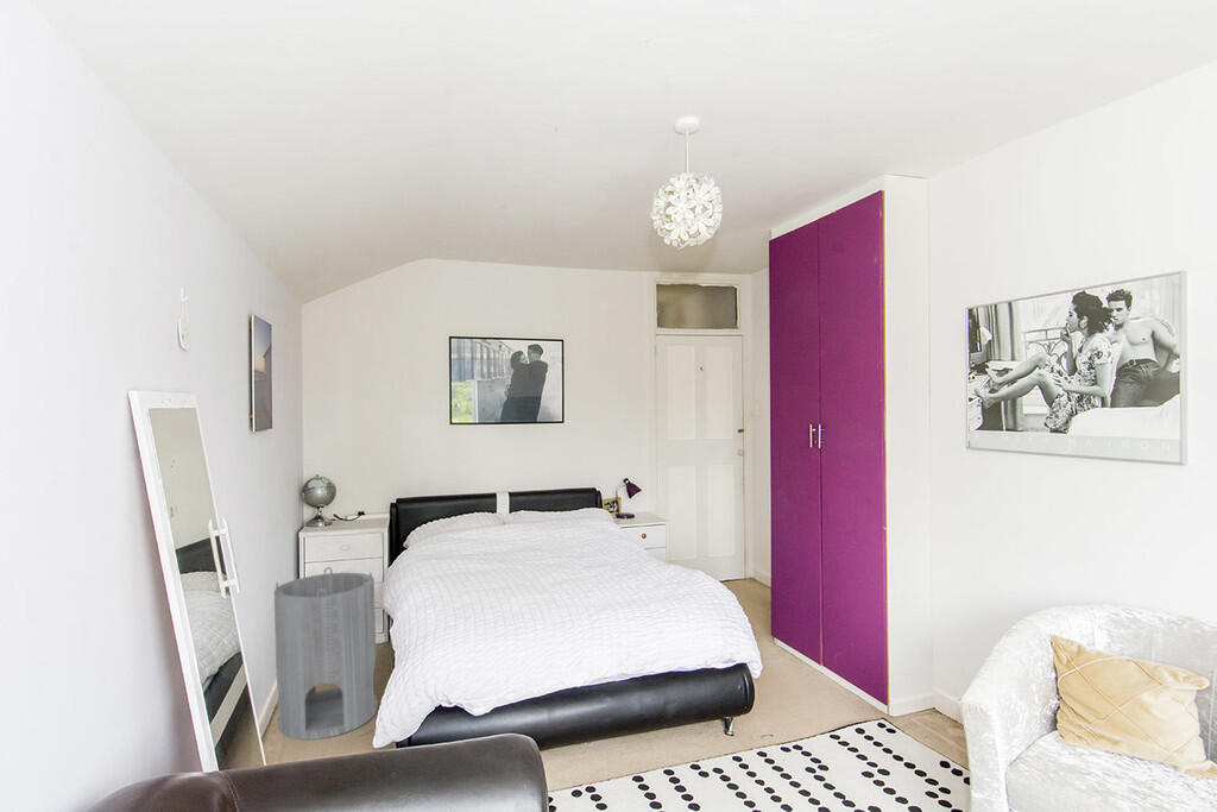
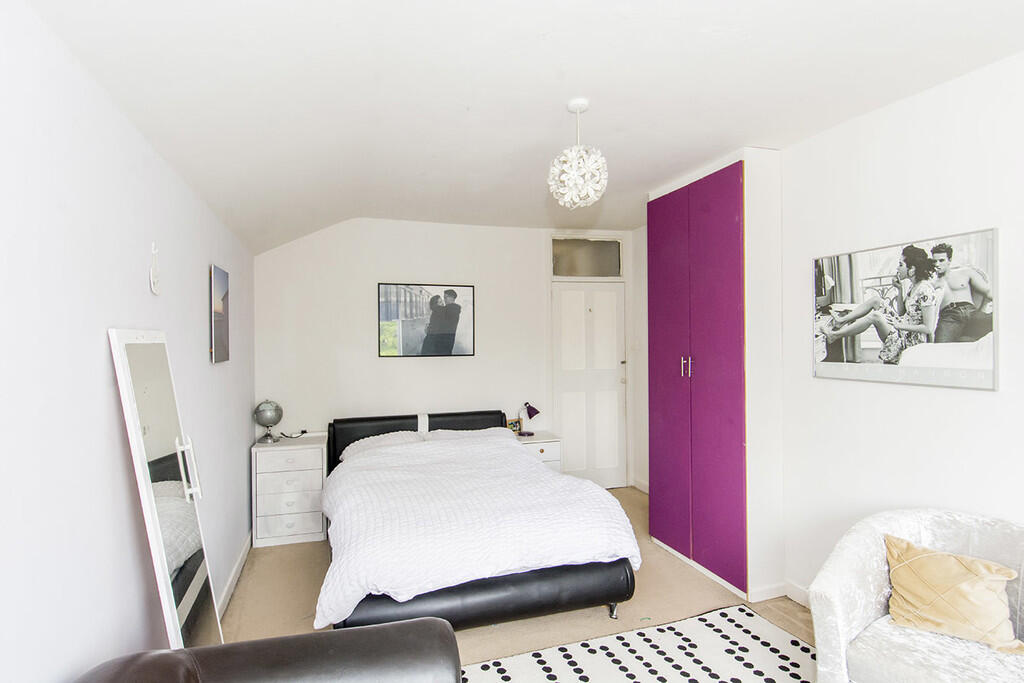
- cylinder [273,566,379,741]
